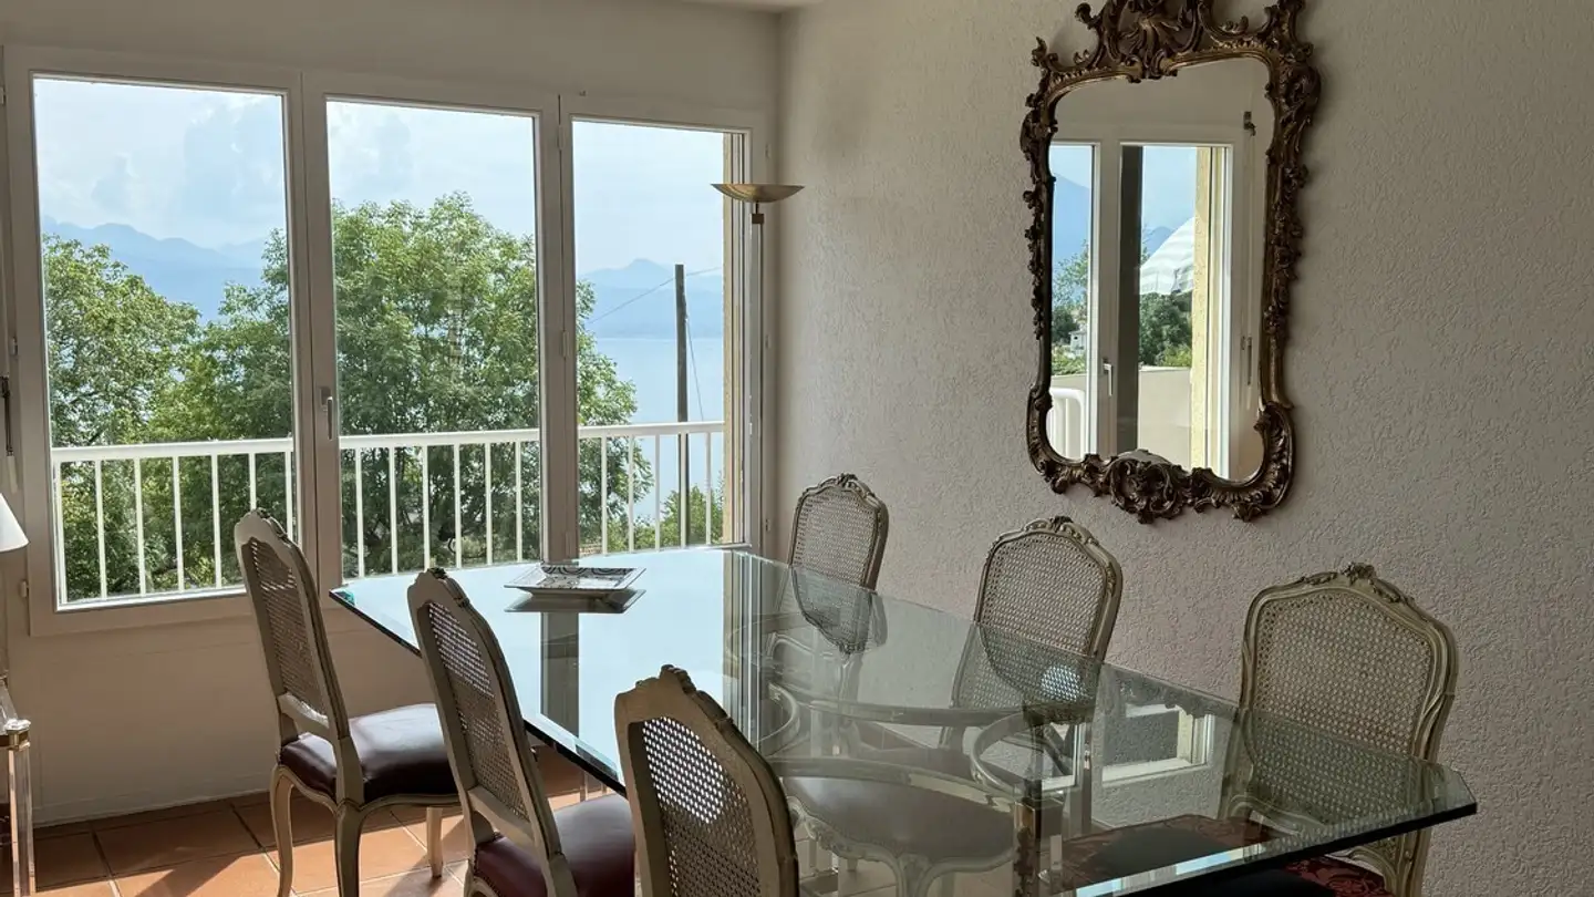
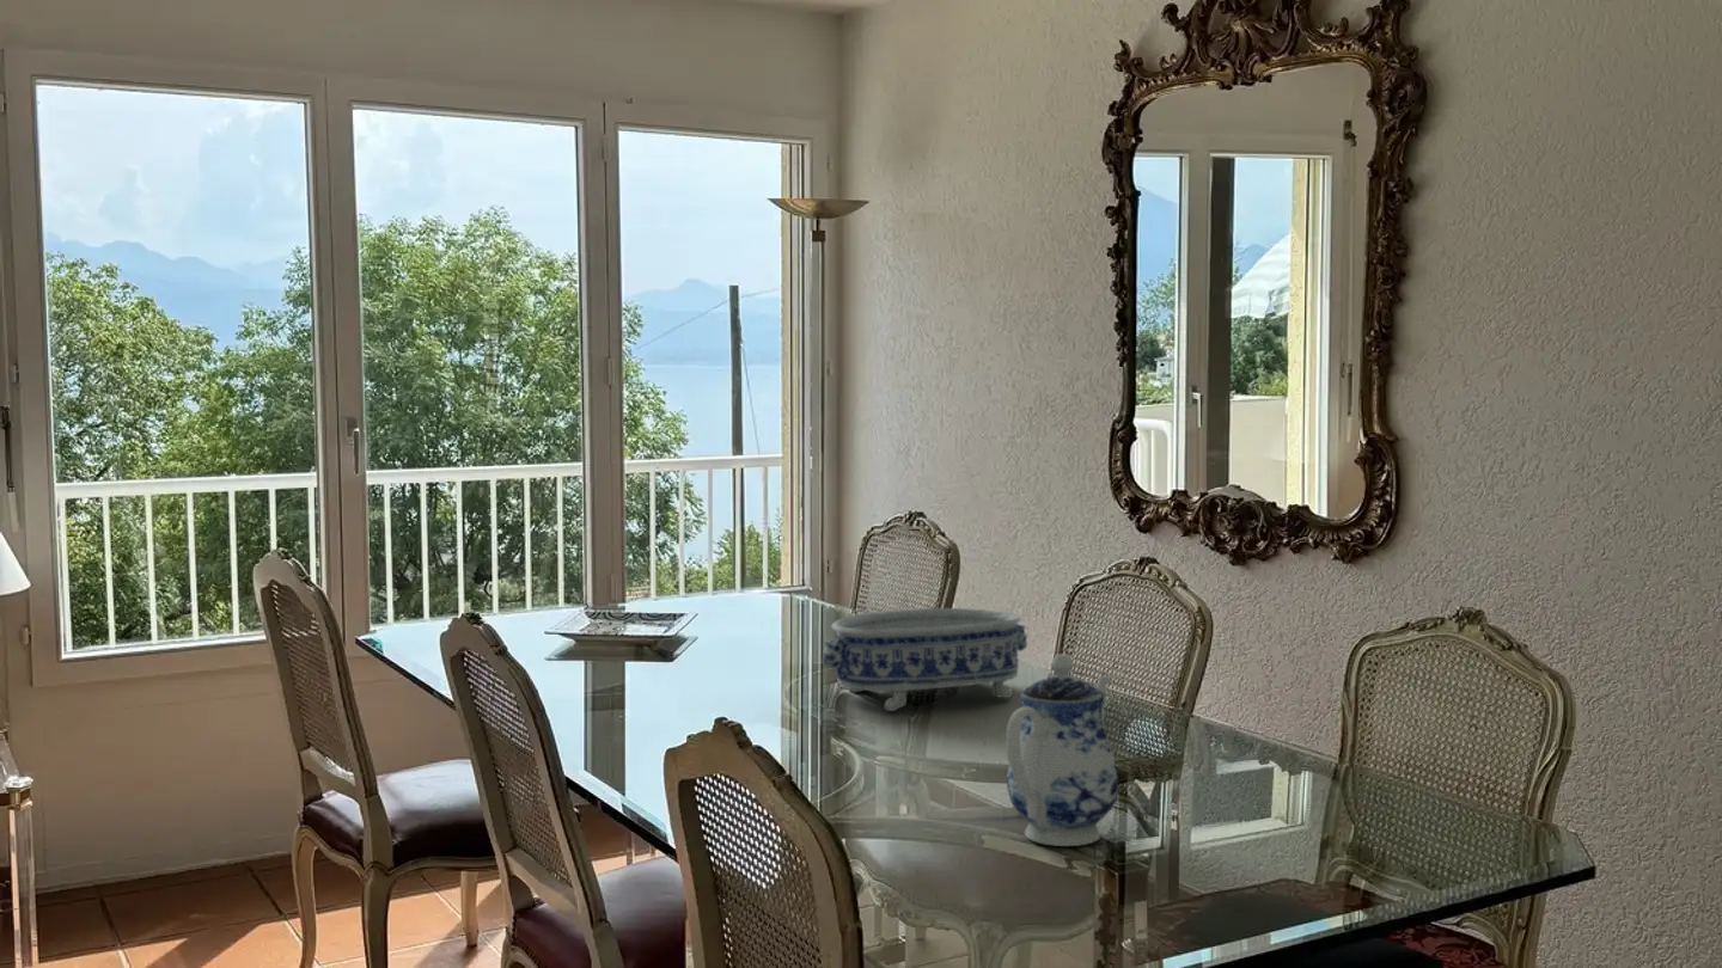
+ decorative bowl [822,607,1028,712]
+ teapot [1004,653,1119,847]
